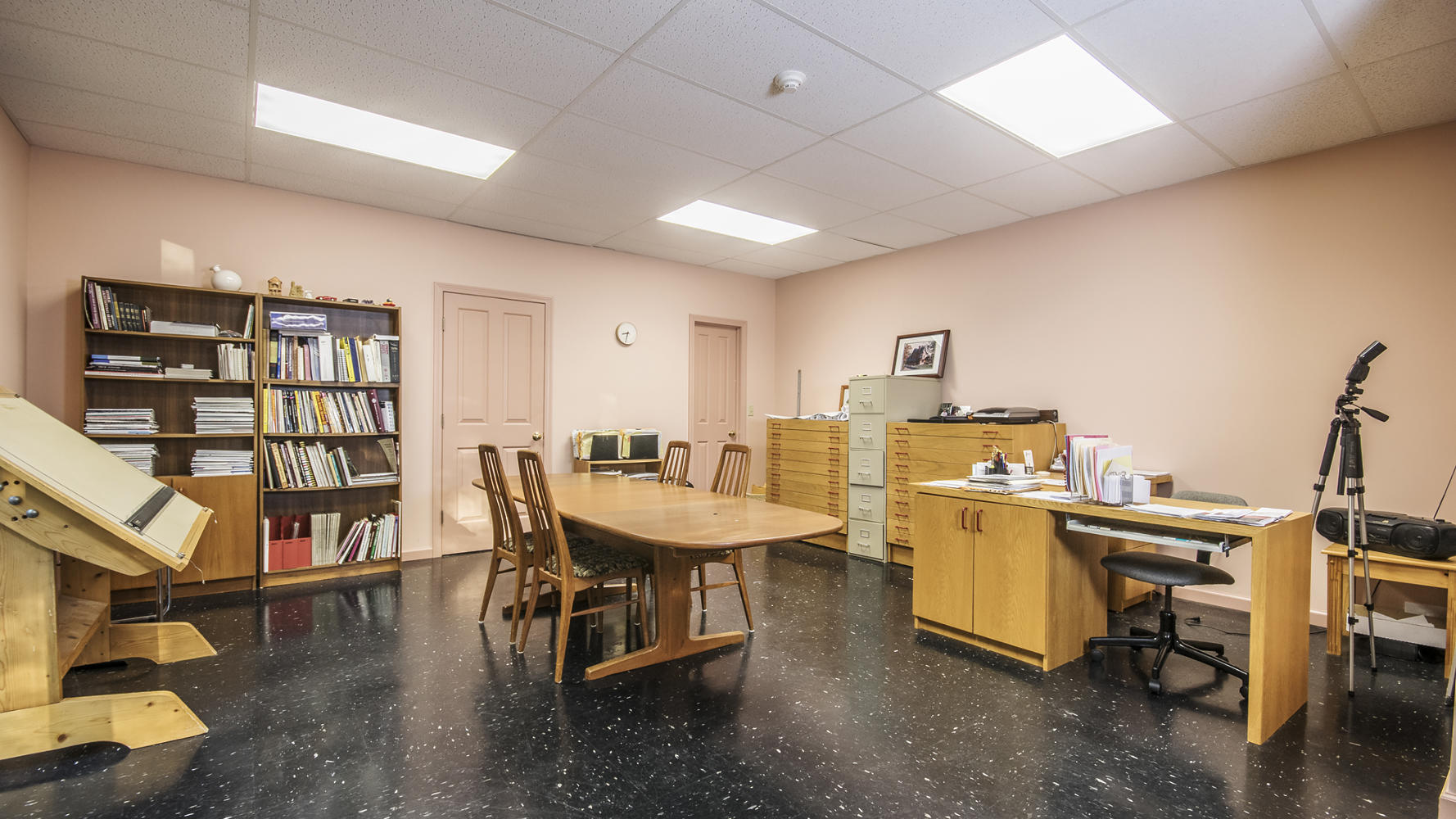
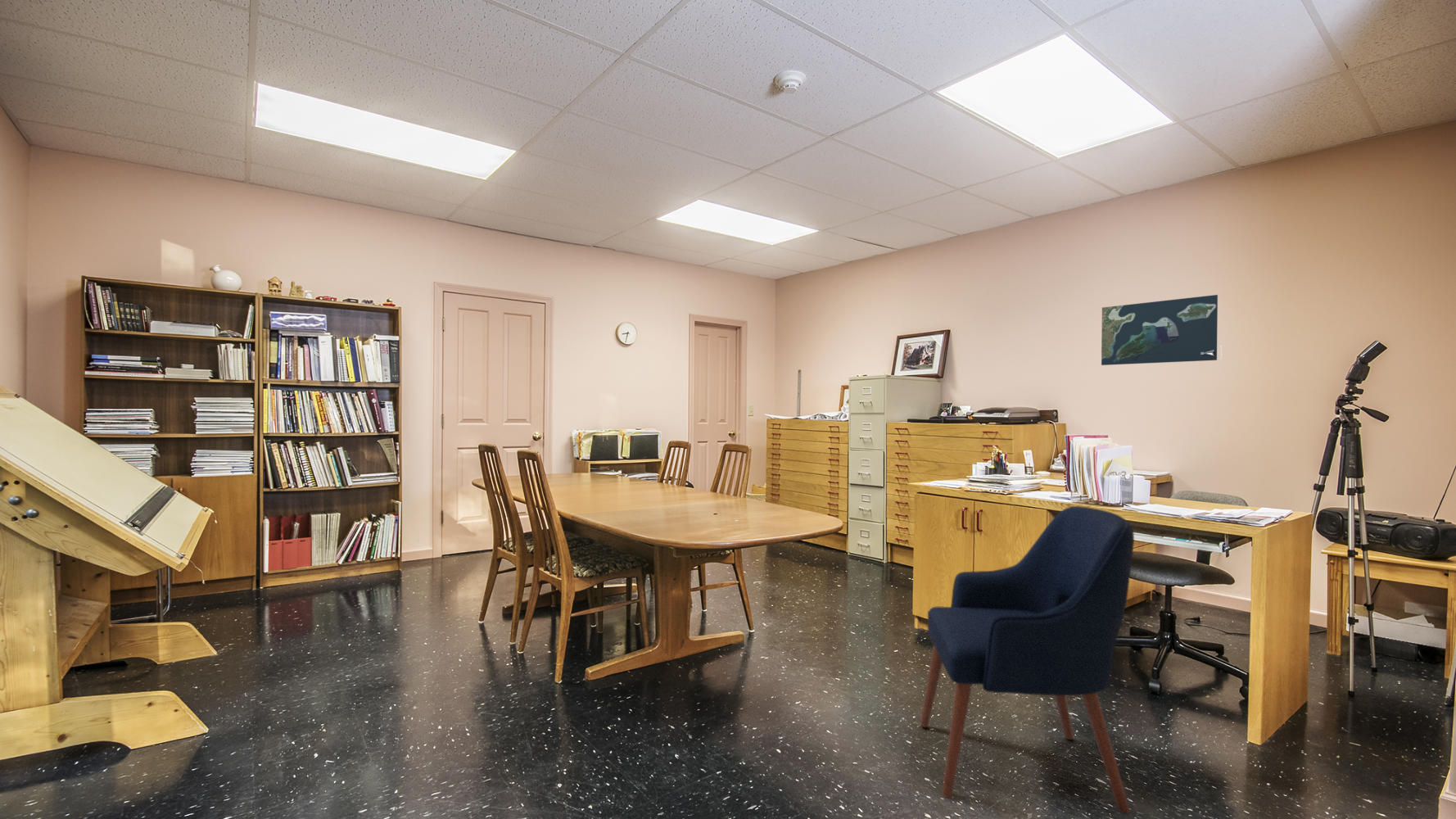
+ chair [920,505,1135,814]
+ map [1101,294,1223,366]
